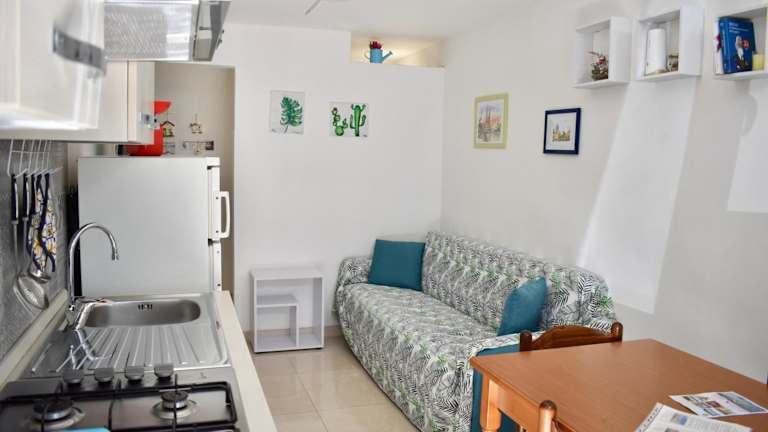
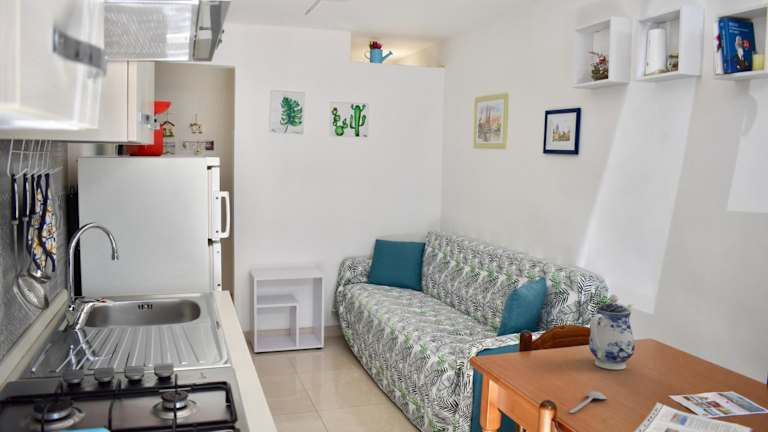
+ teapot [588,294,636,371]
+ spoon [569,391,608,414]
